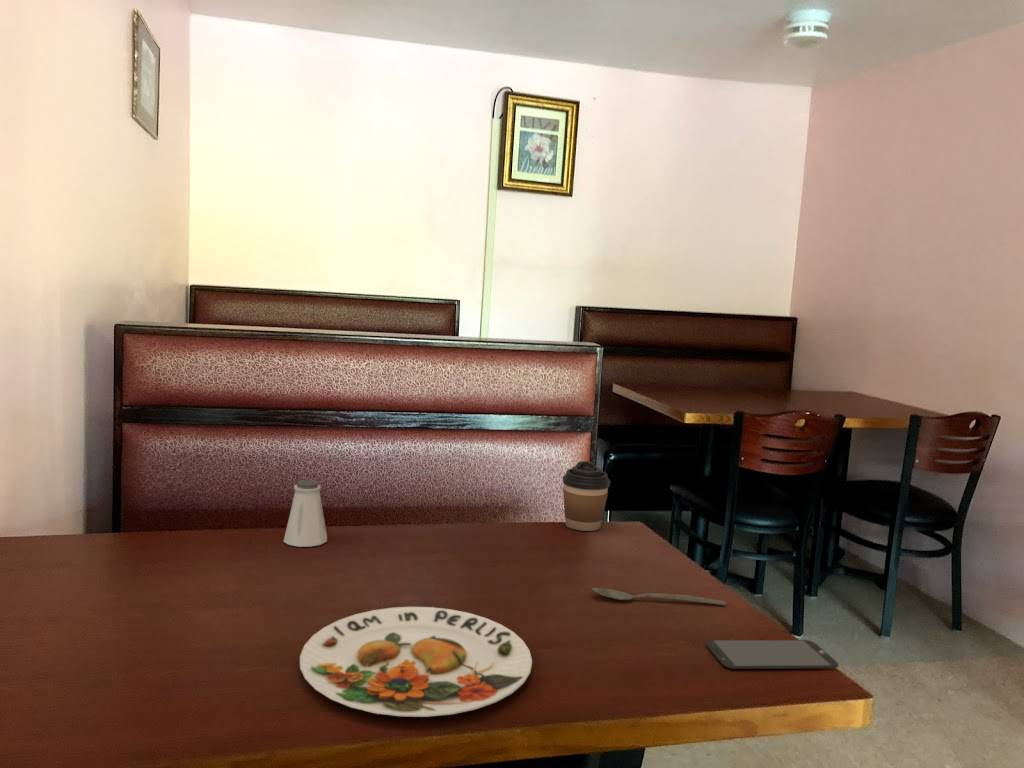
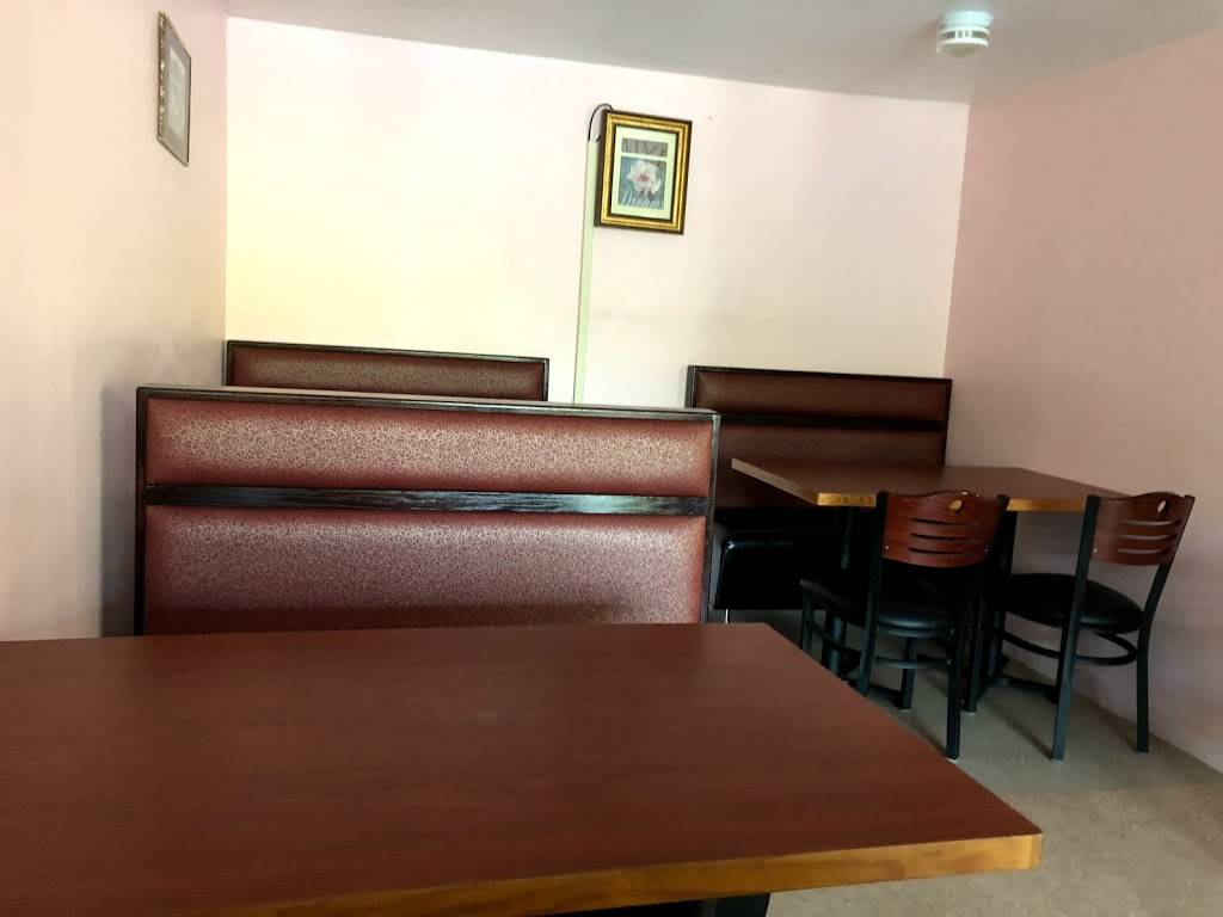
- saltshaker [282,479,328,548]
- smartphone [705,639,839,670]
- coffee cup [562,460,611,532]
- plate [299,606,533,718]
- spoon [591,587,727,606]
